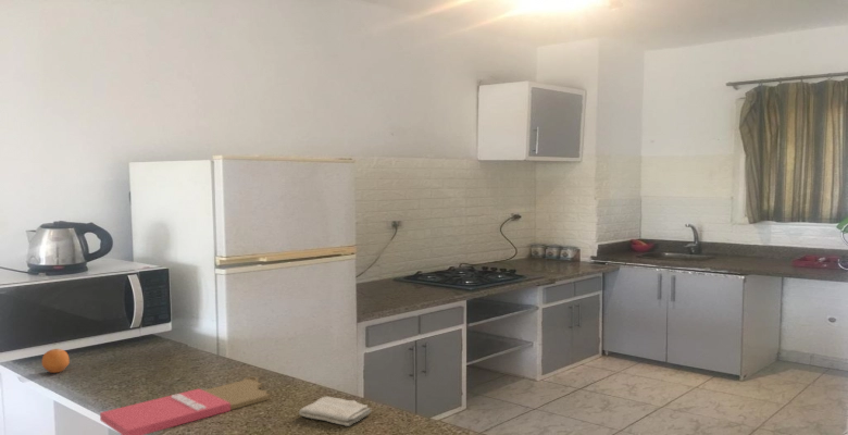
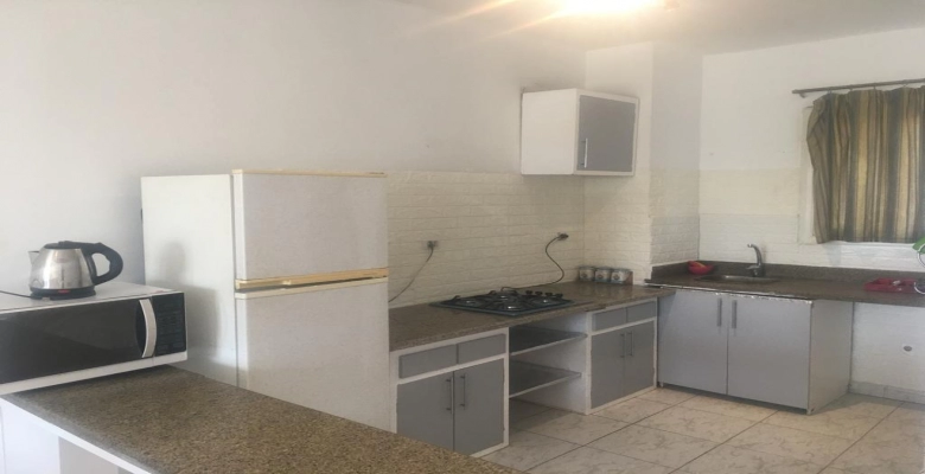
- fruit [41,348,71,374]
- washcloth [298,396,372,427]
- cutting board [99,376,271,435]
